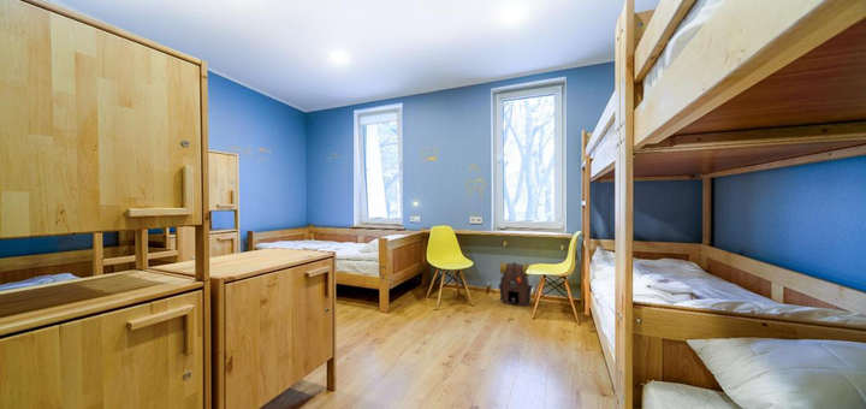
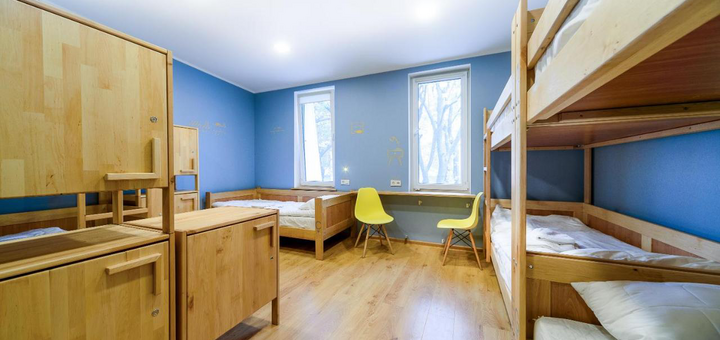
- backpack [498,260,534,307]
